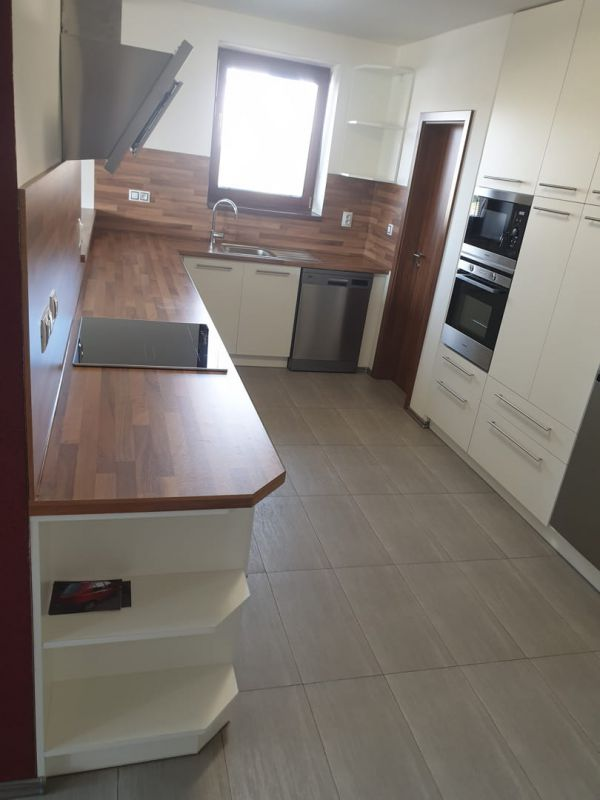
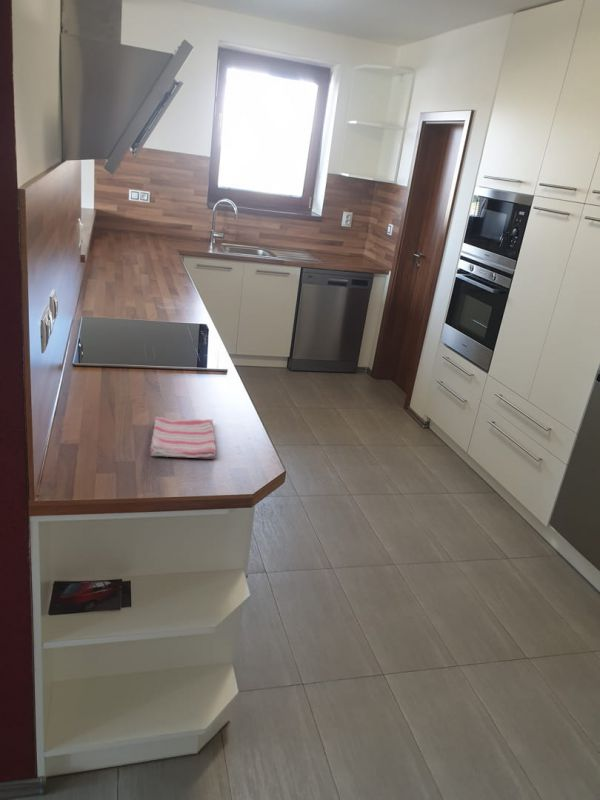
+ dish towel [149,416,217,460]
